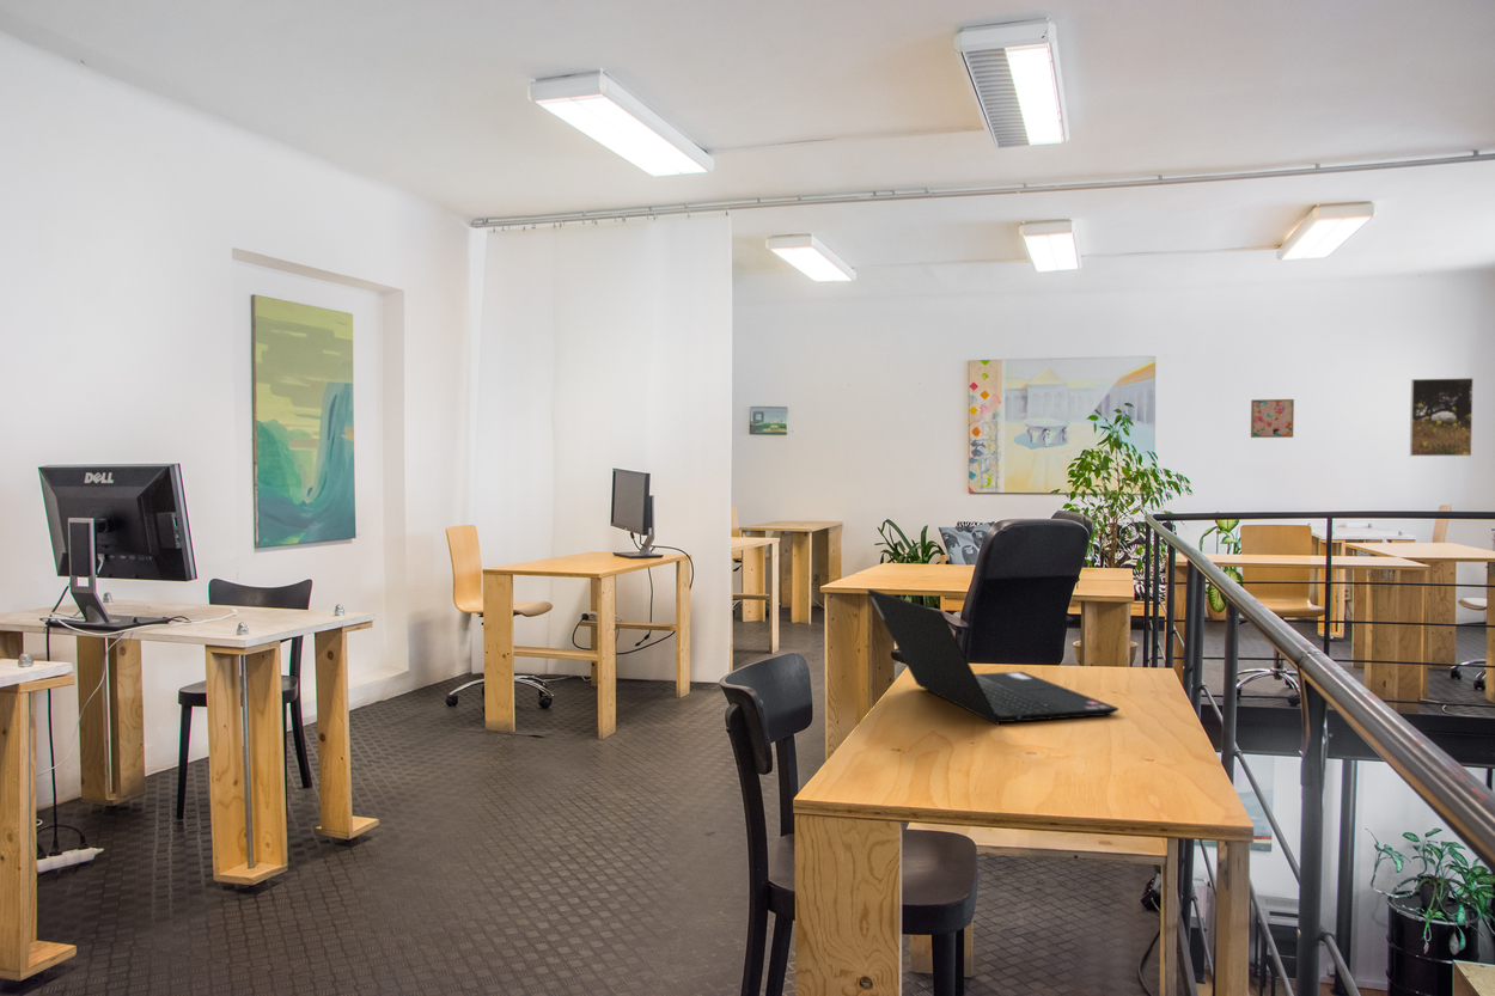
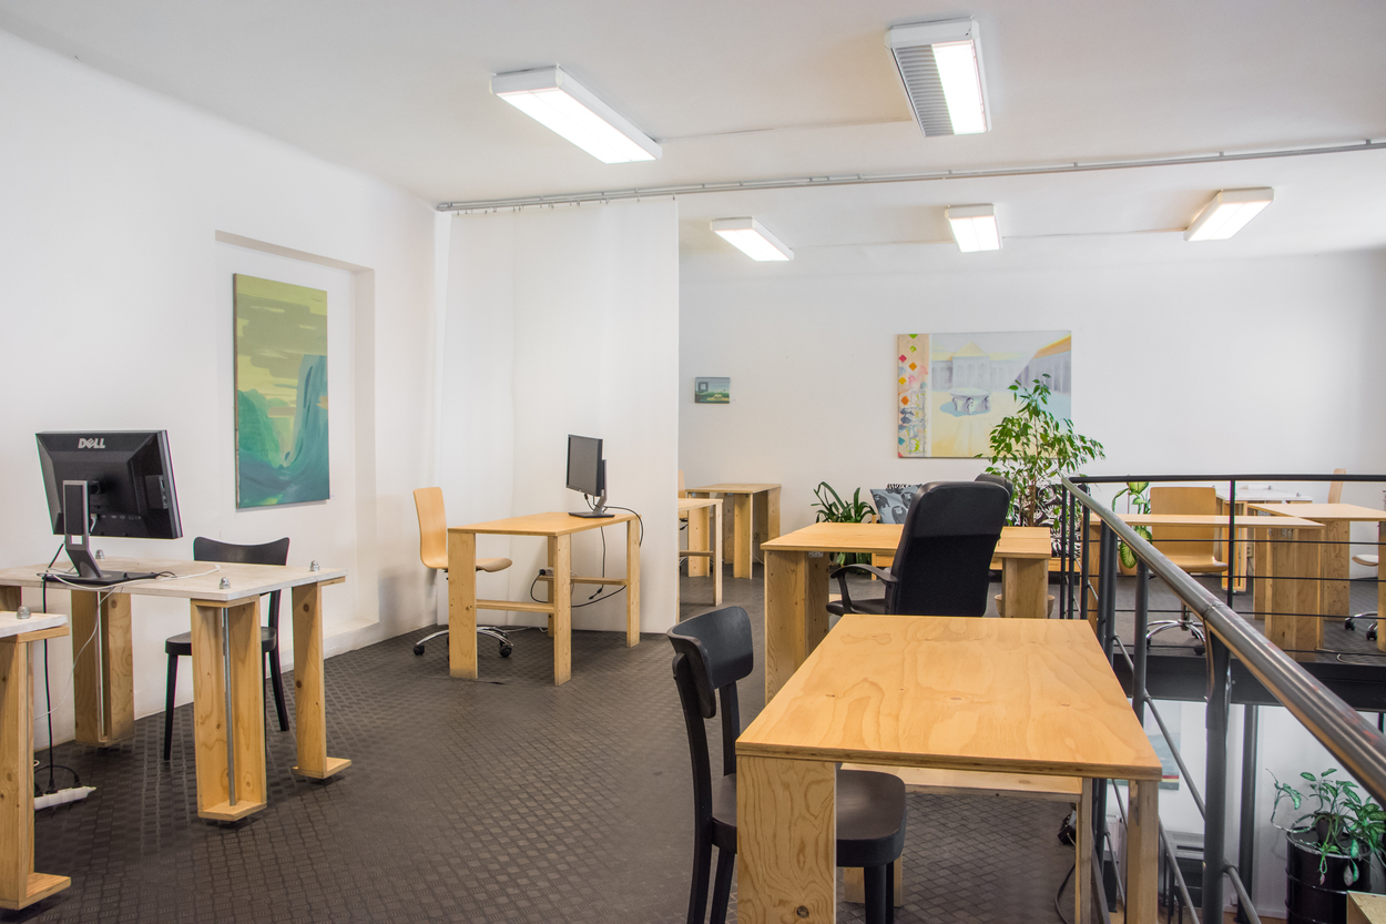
- laptop computer [866,588,1121,727]
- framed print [1409,377,1475,457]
- wall art [1250,398,1295,439]
